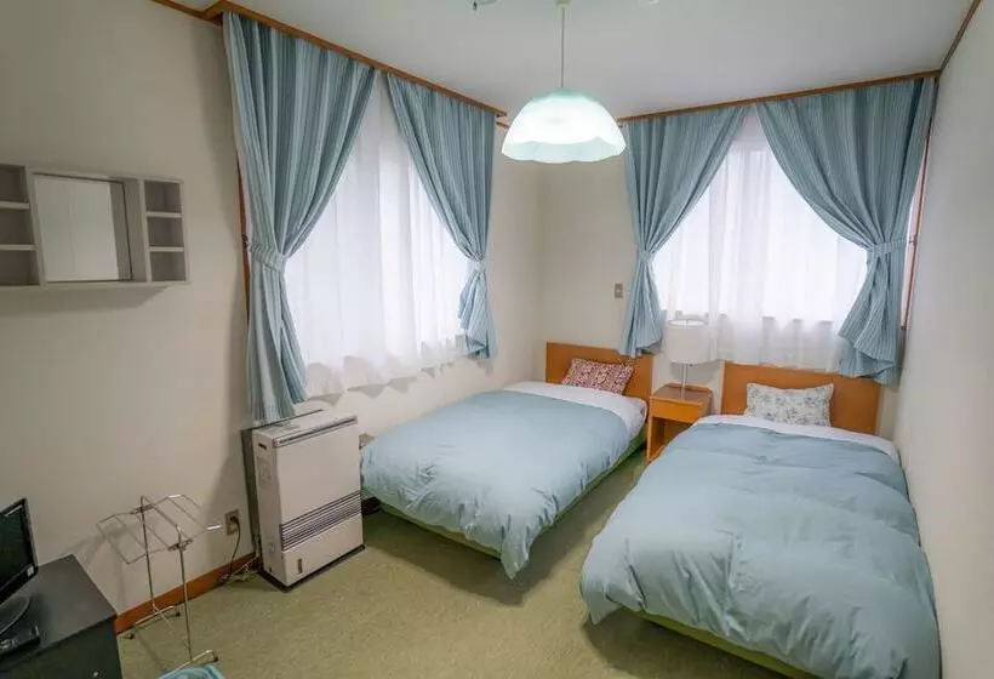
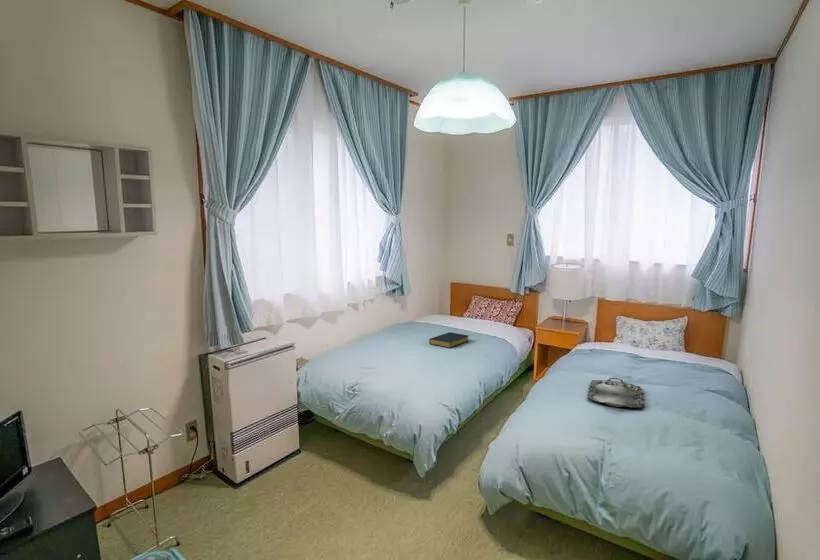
+ serving tray [586,377,646,409]
+ hardback book [428,331,470,349]
